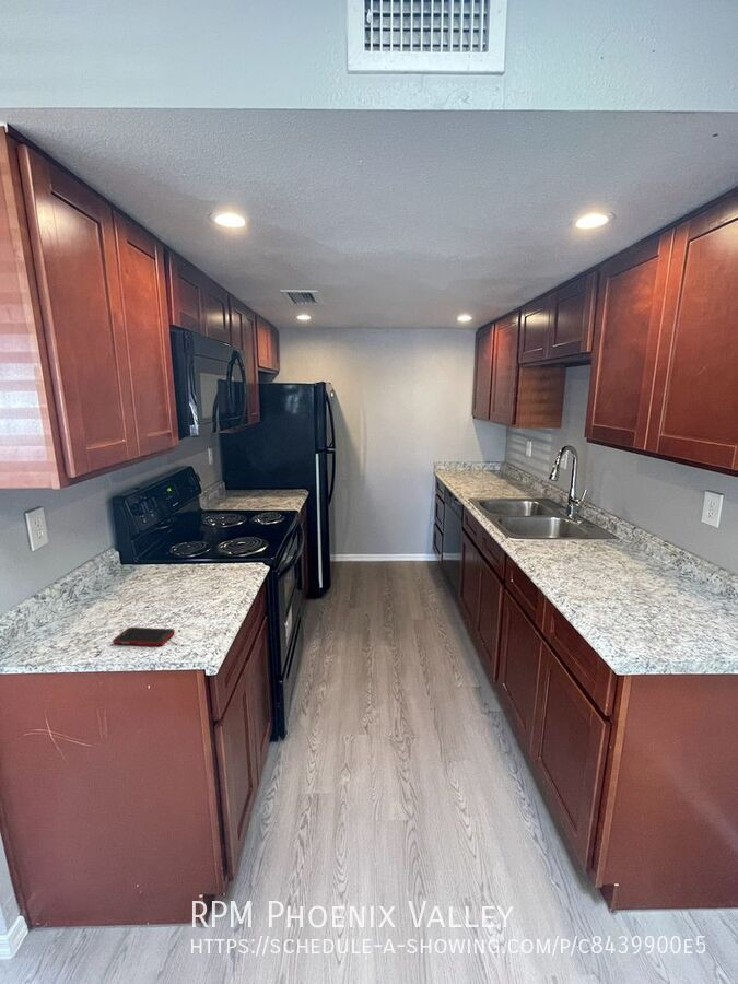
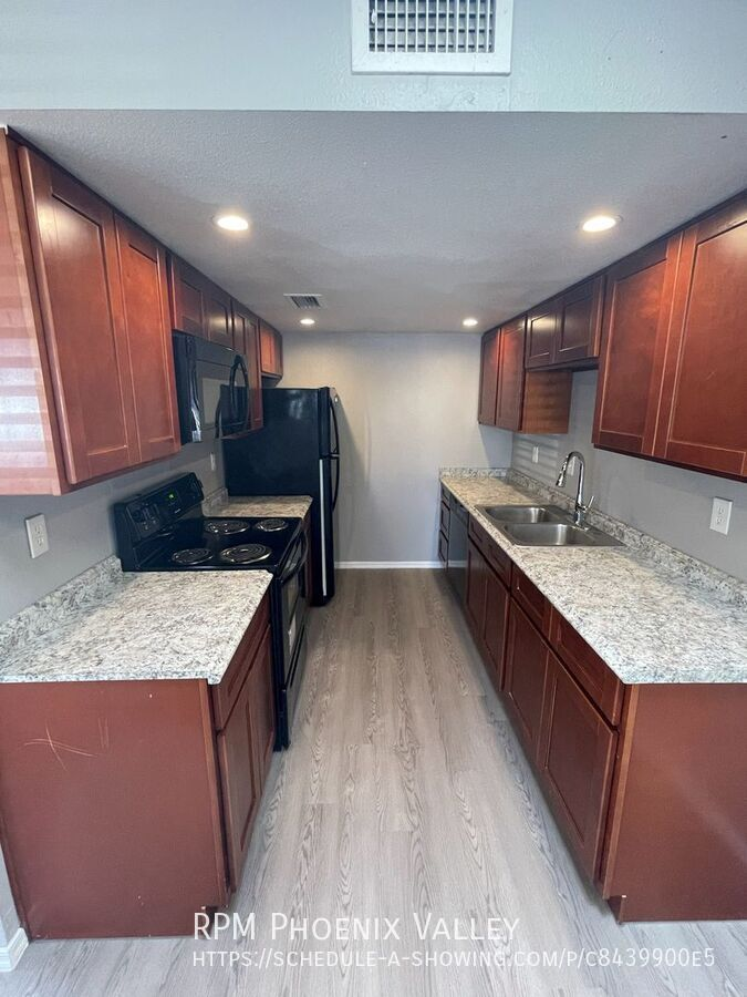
- cell phone [113,626,176,646]
